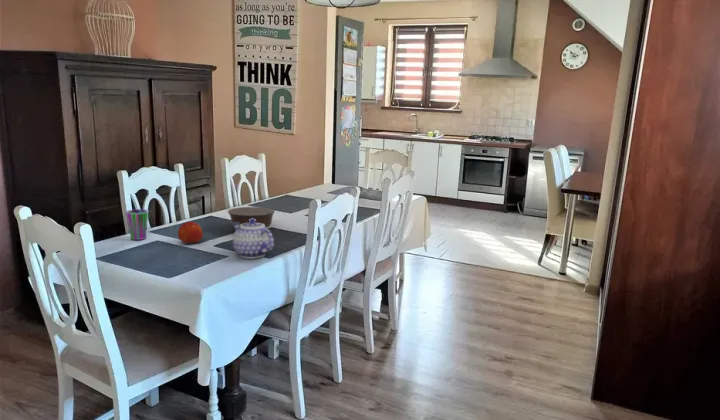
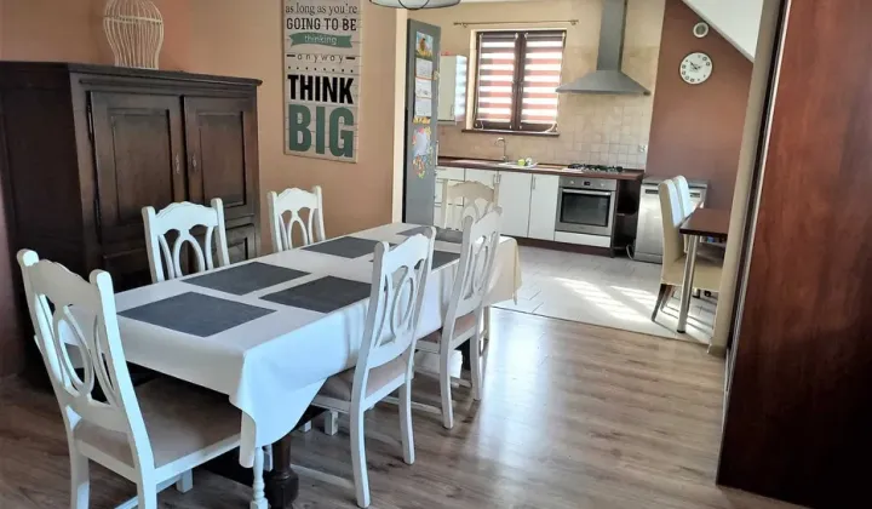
- teapot [232,218,275,260]
- fruit [177,221,204,245]
- bowl [227,206,276,228]
- cup [125,208,149,241]
